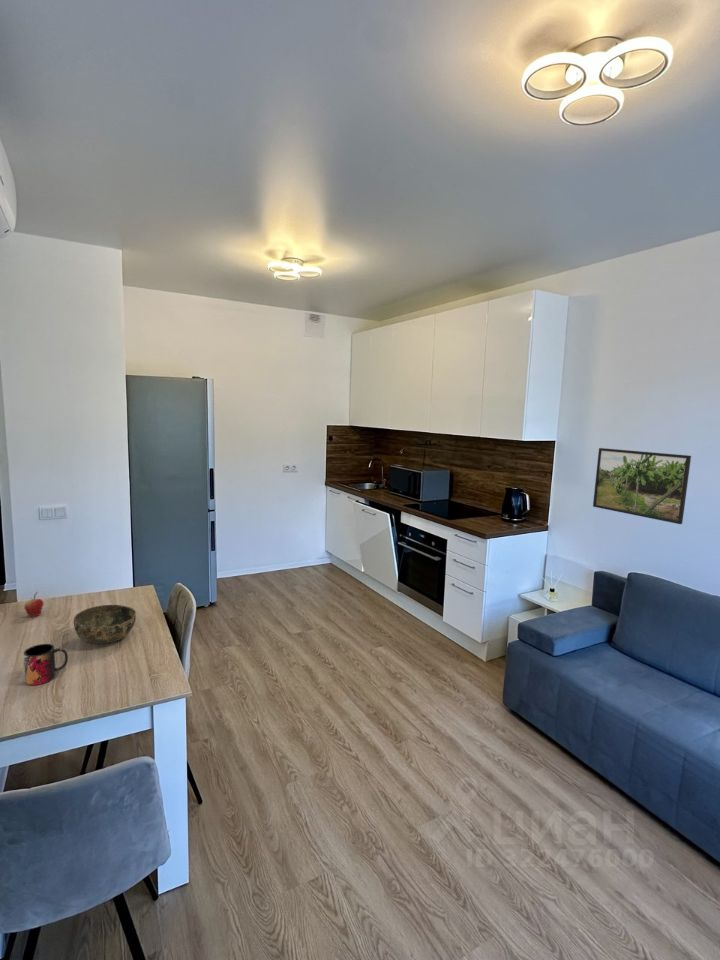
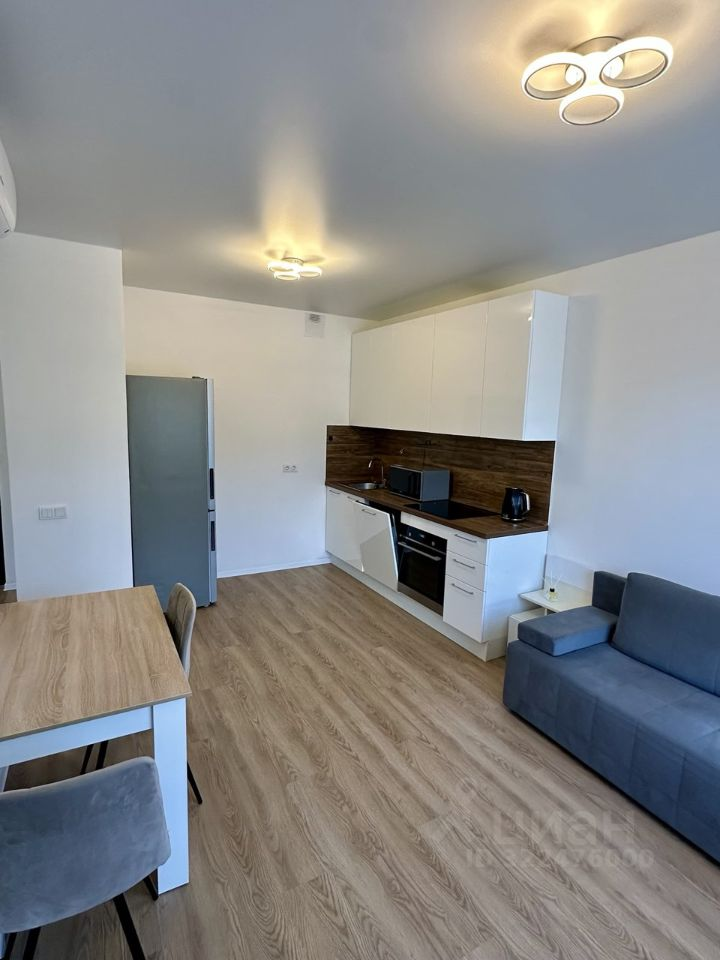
- mug [23,643,69,686]
- fruit [23,592,45,618]
- bowl [73,604,137,645]
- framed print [592,447,692,525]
